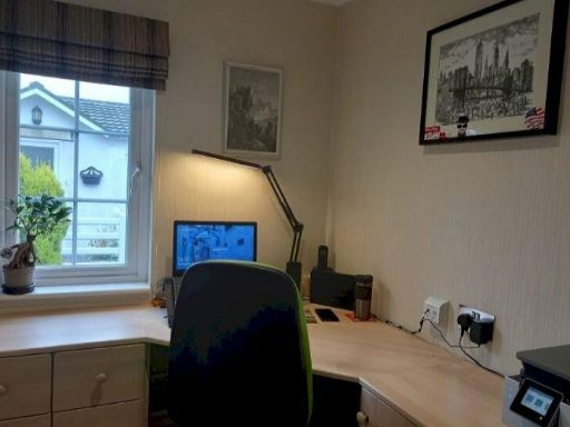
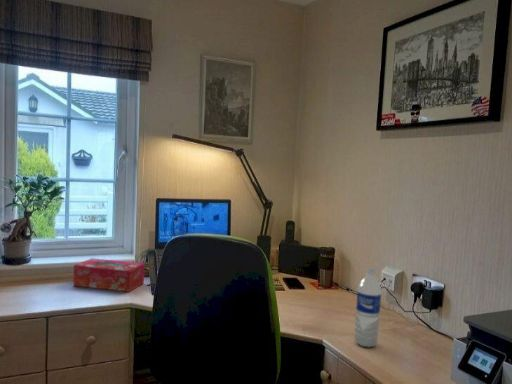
+ water bottle [354,266,382,348]
+ tissue box [72,257,146,293]
